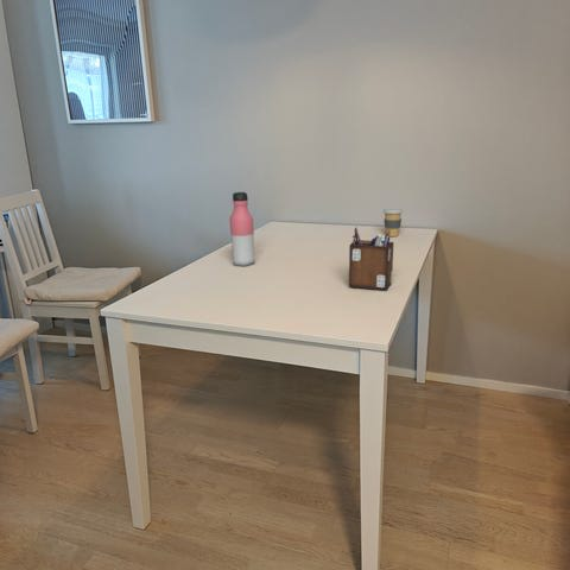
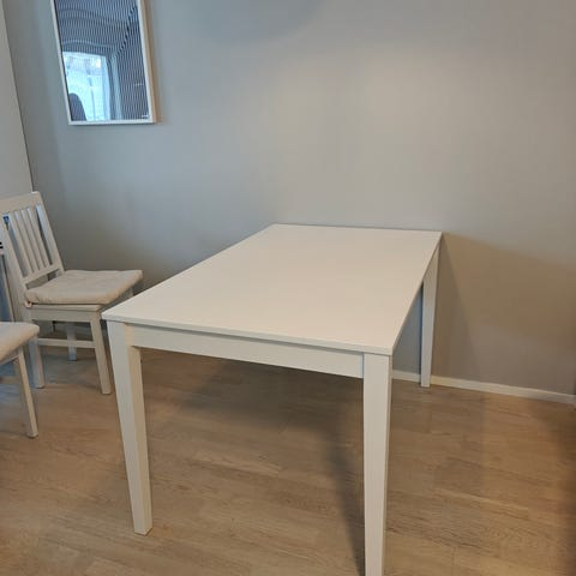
- water bottle [229,191,256,267]
- desk organizer [348,227,394,291]
- coffee cup [382,207,405,238]
